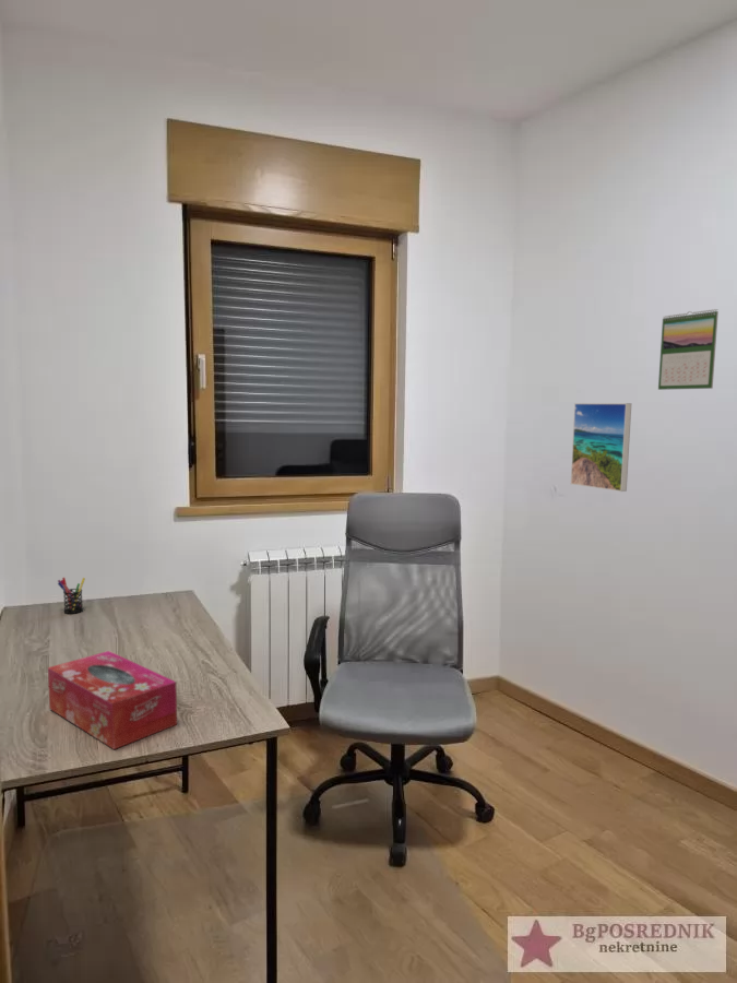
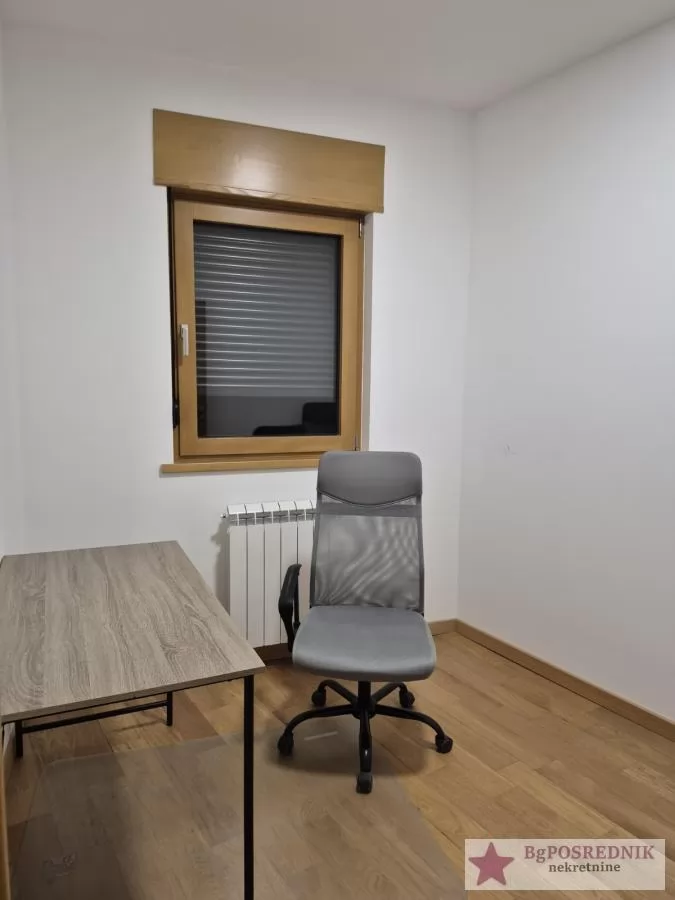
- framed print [570,402,632,493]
- calendar [657,308,720,391]
- tissue box [47,650,178,750]
- pen holder [57,577,86,615]
